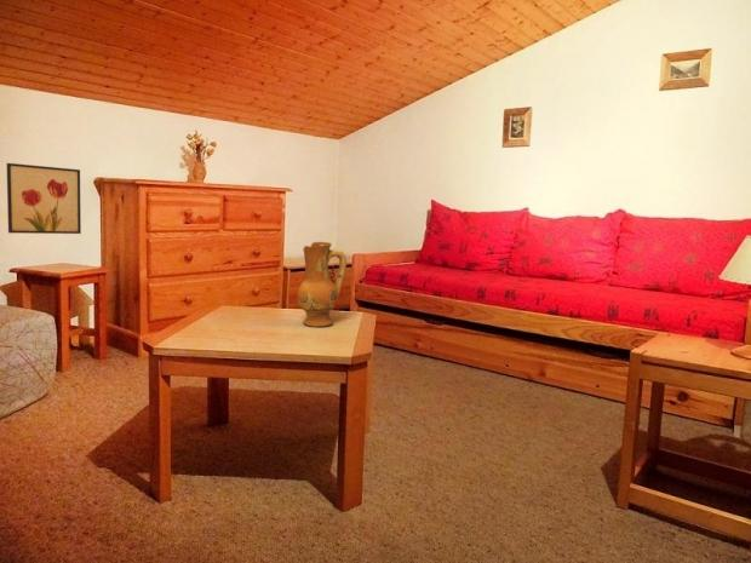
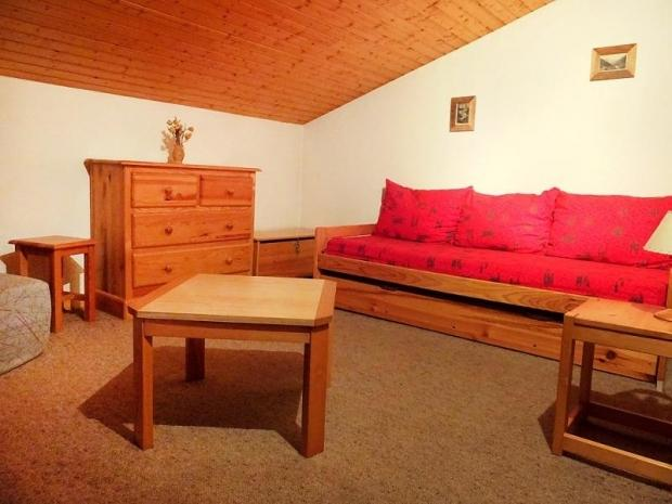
- wall art [6,162,82,235]
- ceramic jug [297,241,348,328]
